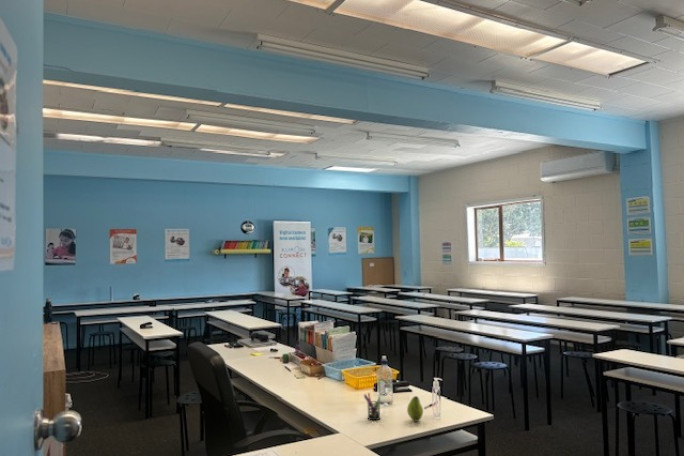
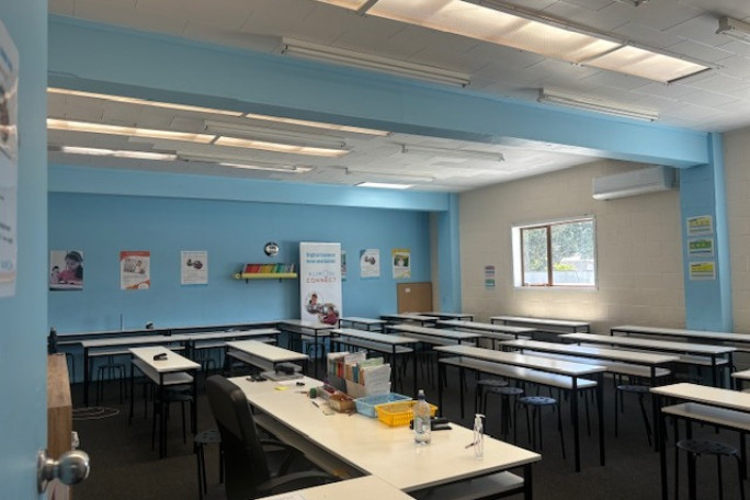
- fruit [406,395,424,423]
- pen holder [363,392,382,421]
